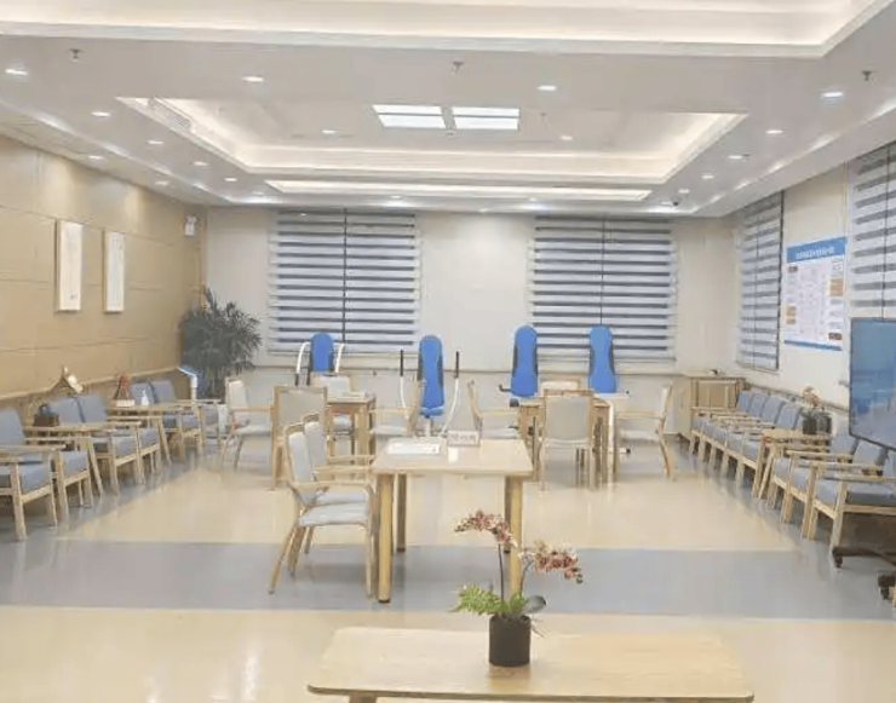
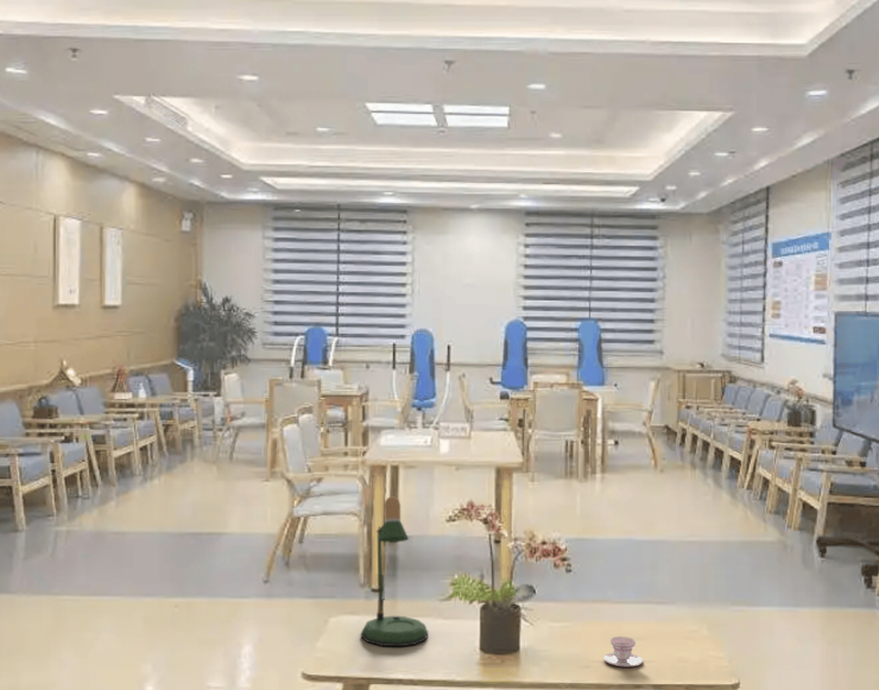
+ teacup [602,635,644,667]
+ desk lamp [360,495,429,647]
